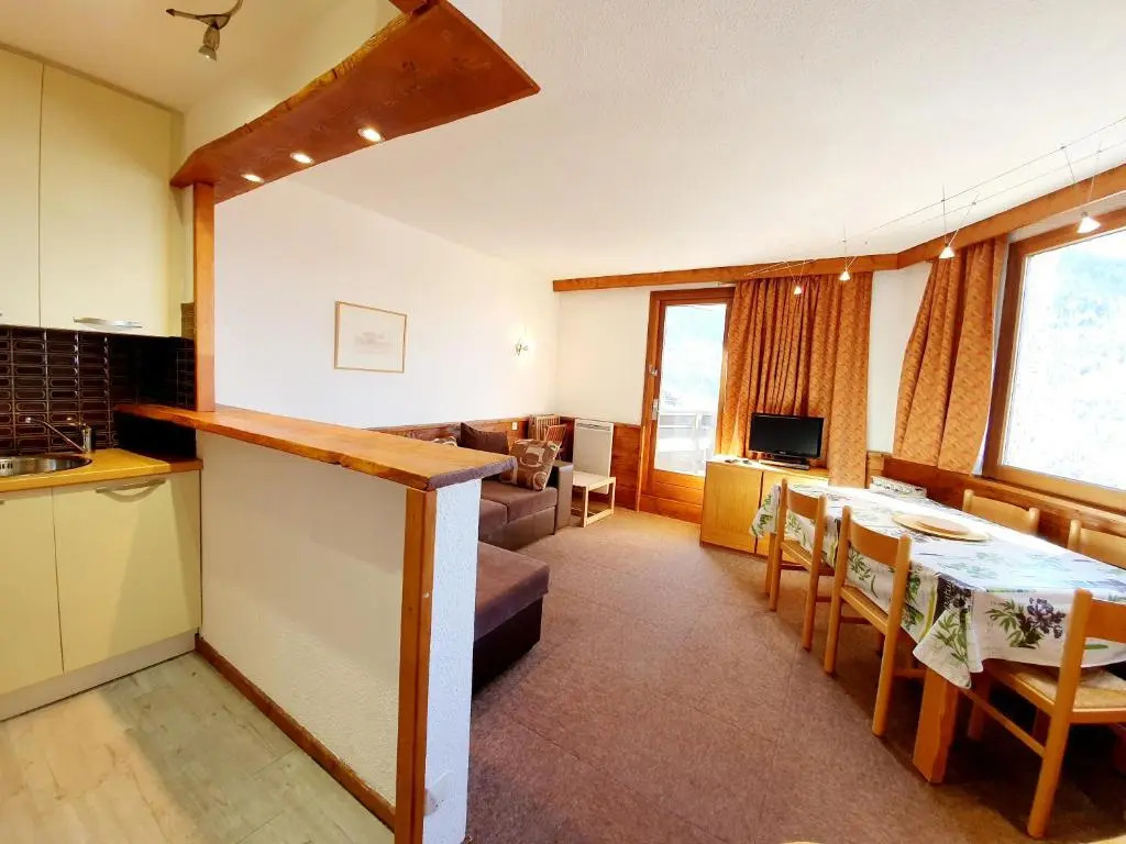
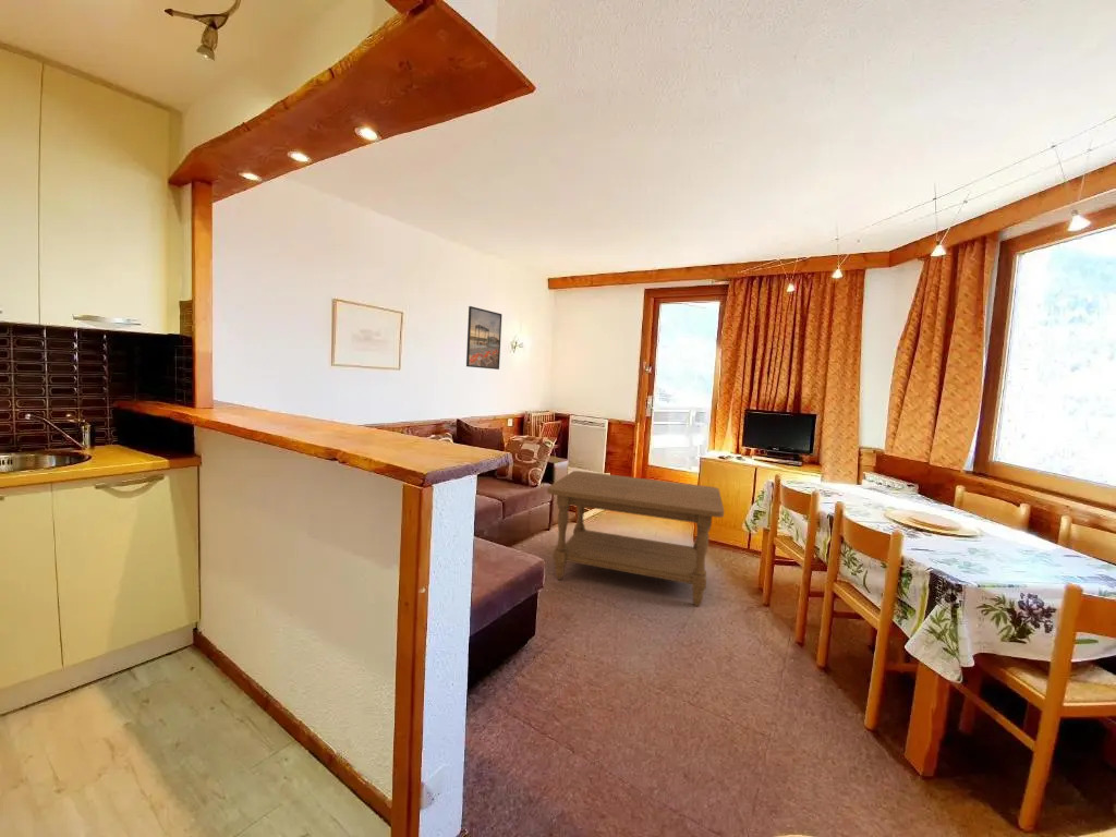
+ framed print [465,305,502,371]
+ coffee table [546,470,725,608]
